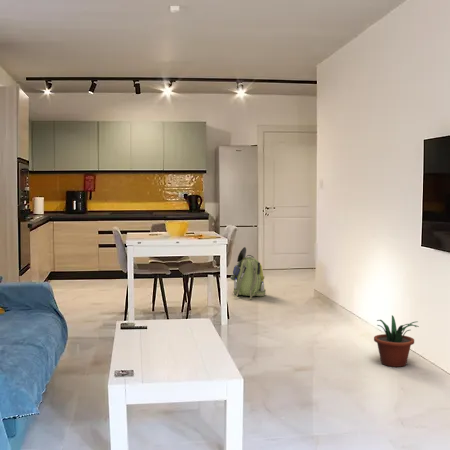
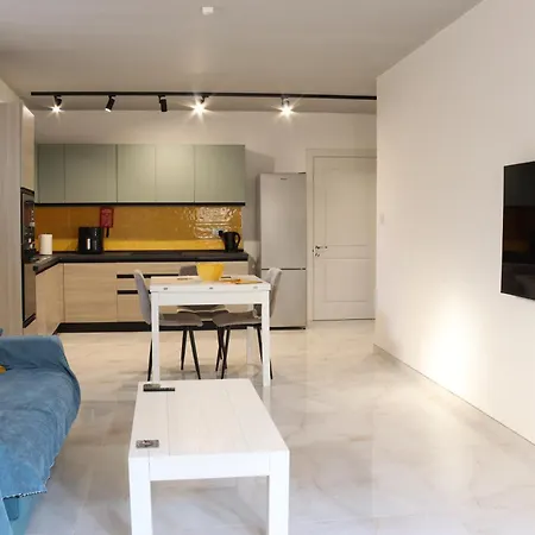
- potted plant [373,314,420,368]
- backpack [229,246,267,300]
